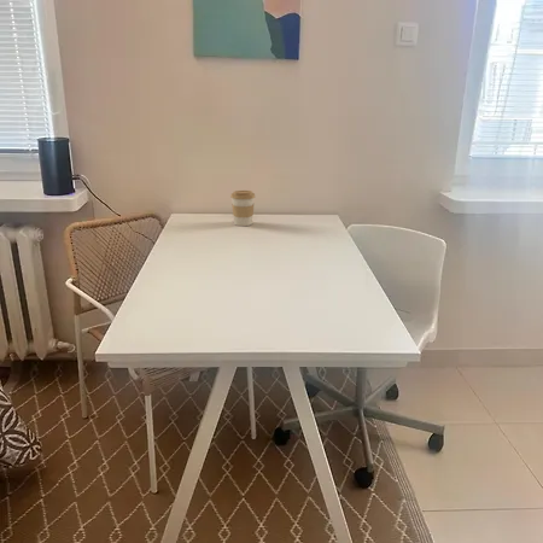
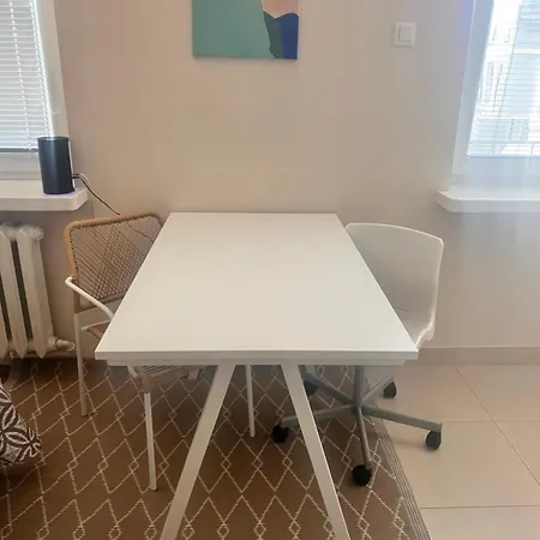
- coffee cup [229,189,256,227]
